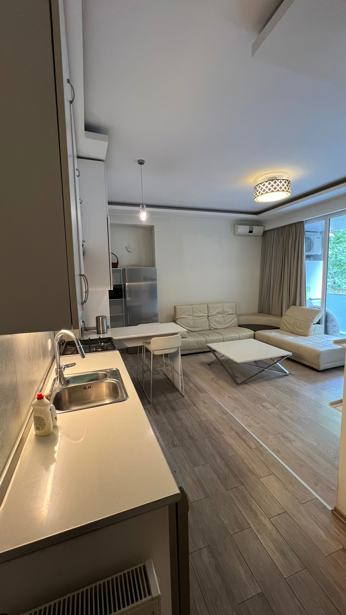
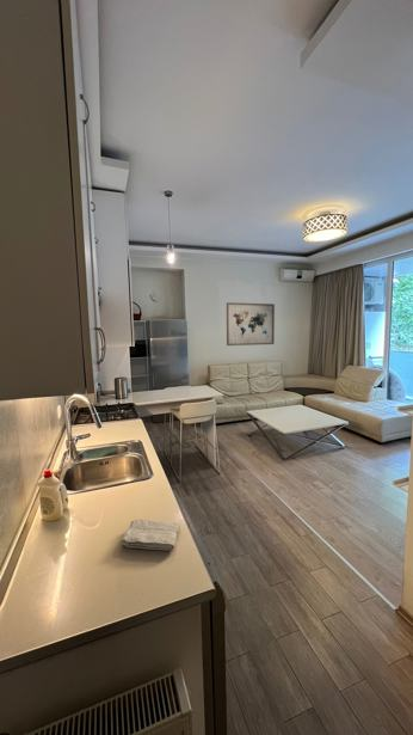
+ washcloth [121,517,181,551]
+ wall art [226,301,276,347]
